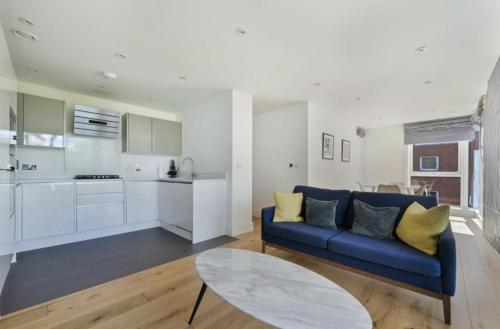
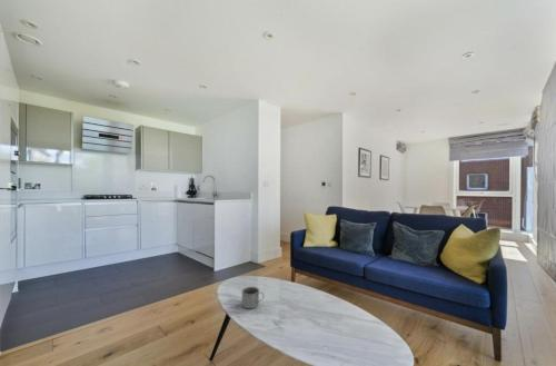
+ mug [240,286,265,309]
